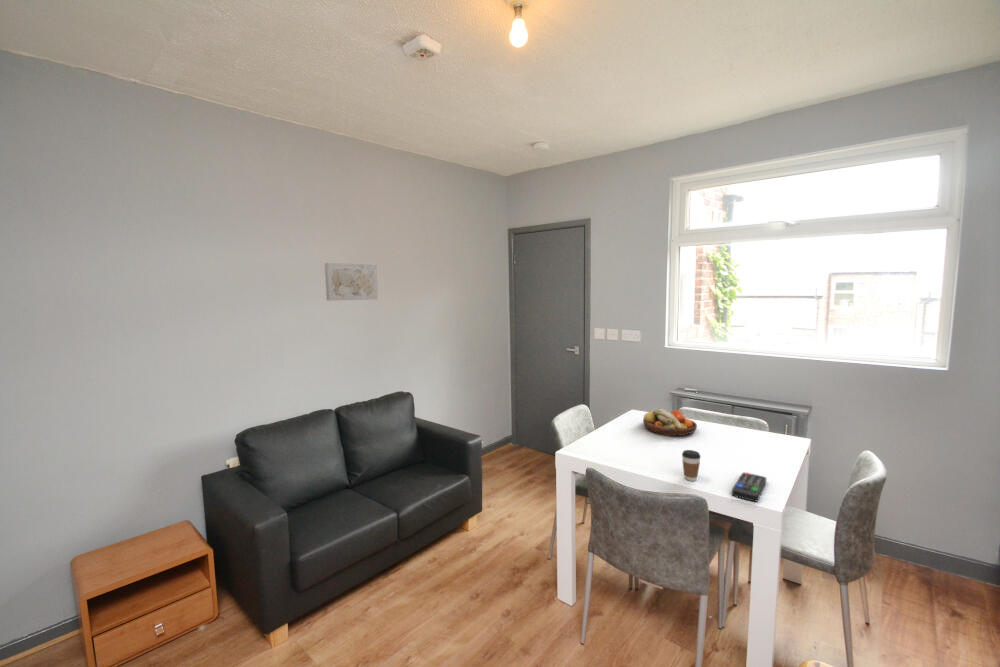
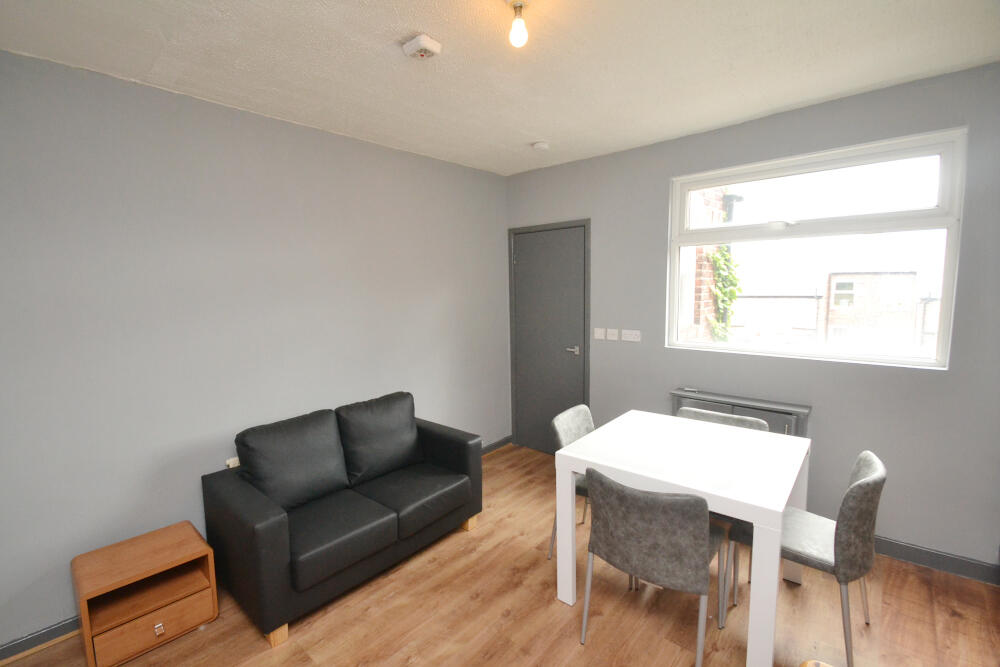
- coffee cup [681,449,702,482]
- fruit bowl [642,408,698,437]
- wall art [324,262,379,302]
- remote control [731,471,767,503]
